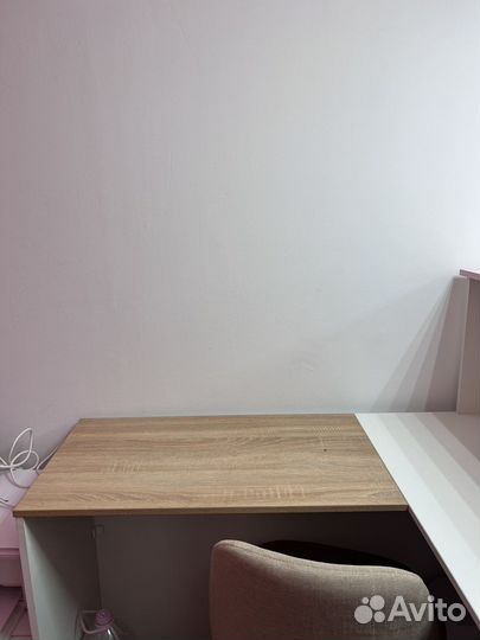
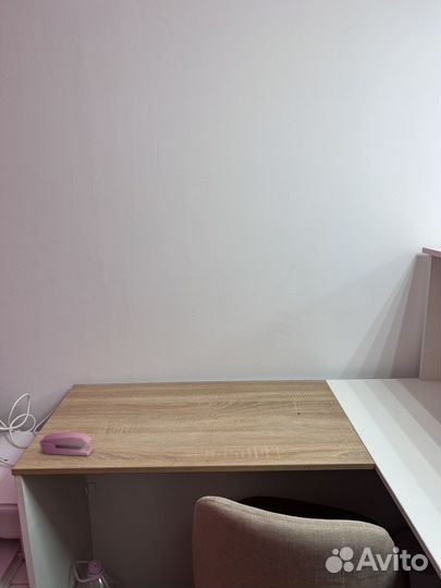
+ stapler [38,431,95,456]
